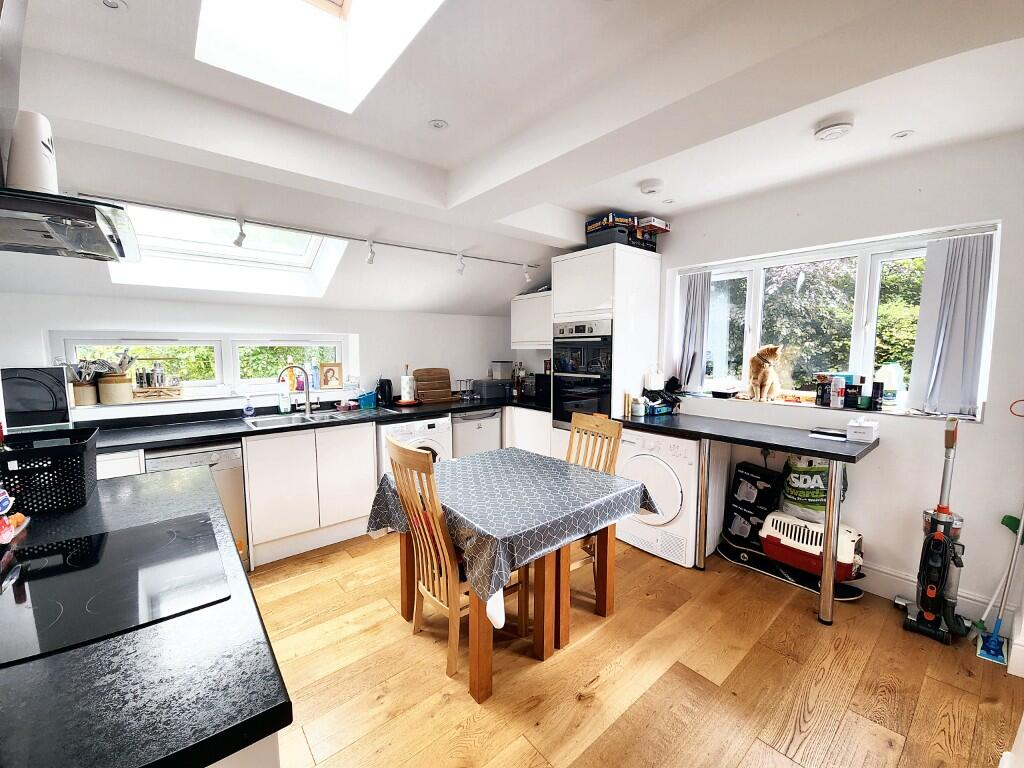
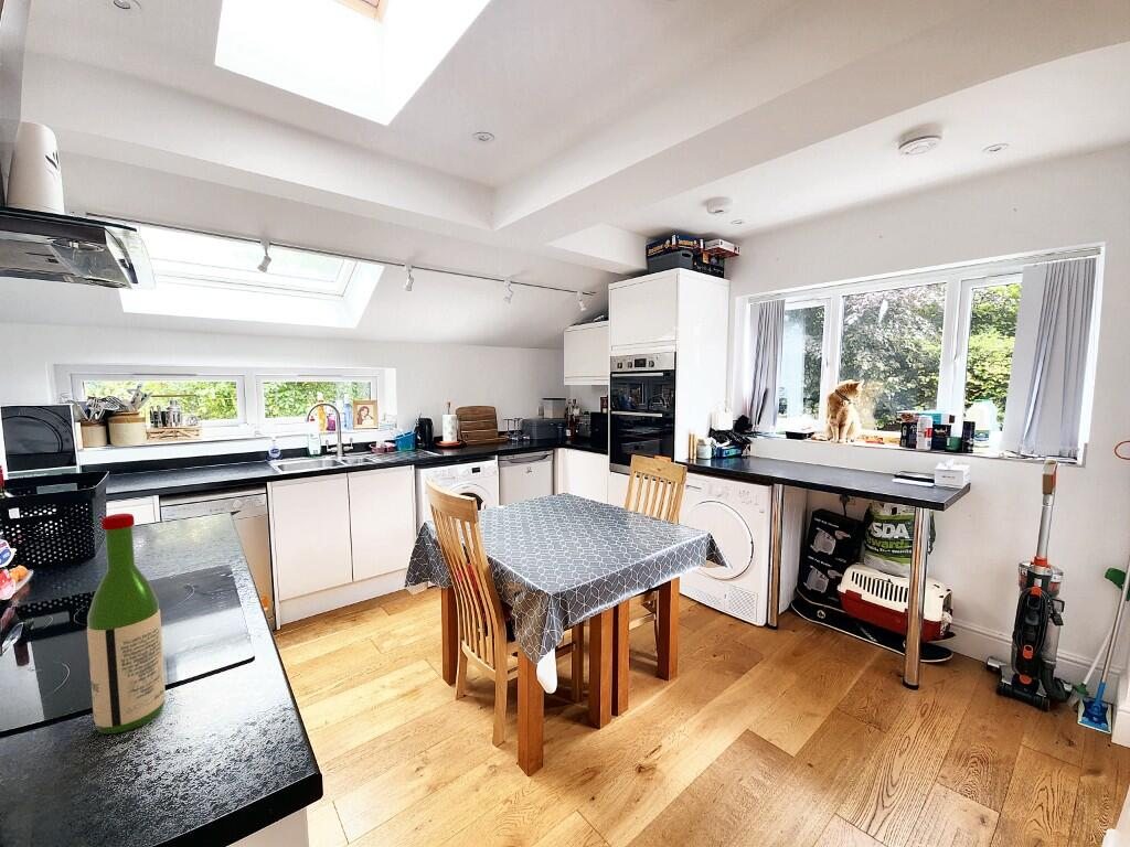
+ wine bottle [86,513,167,735]
